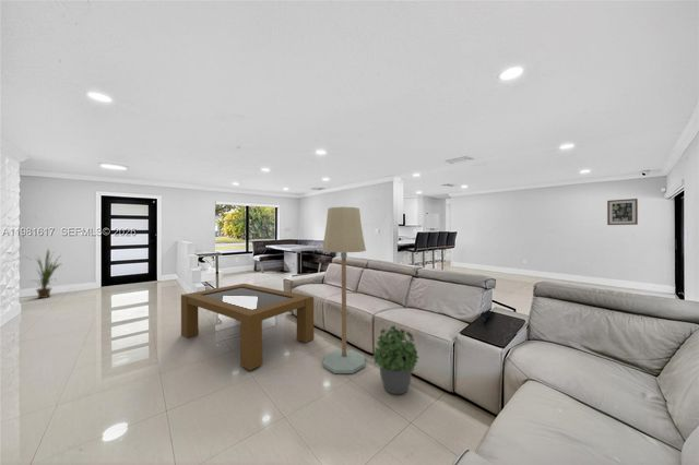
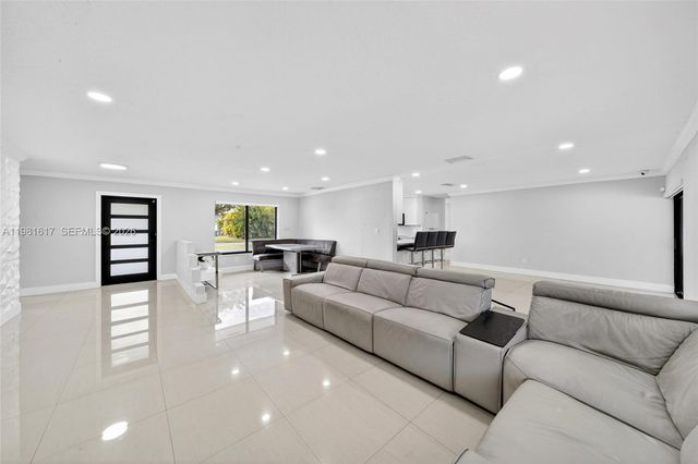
- potted plant [371,325,420,395]
- wall art [606,198,639,226]
- floor lamp [321,206,367,374]
- coffee table [180,283,315,371]
- house plant [22,249,63,299]
